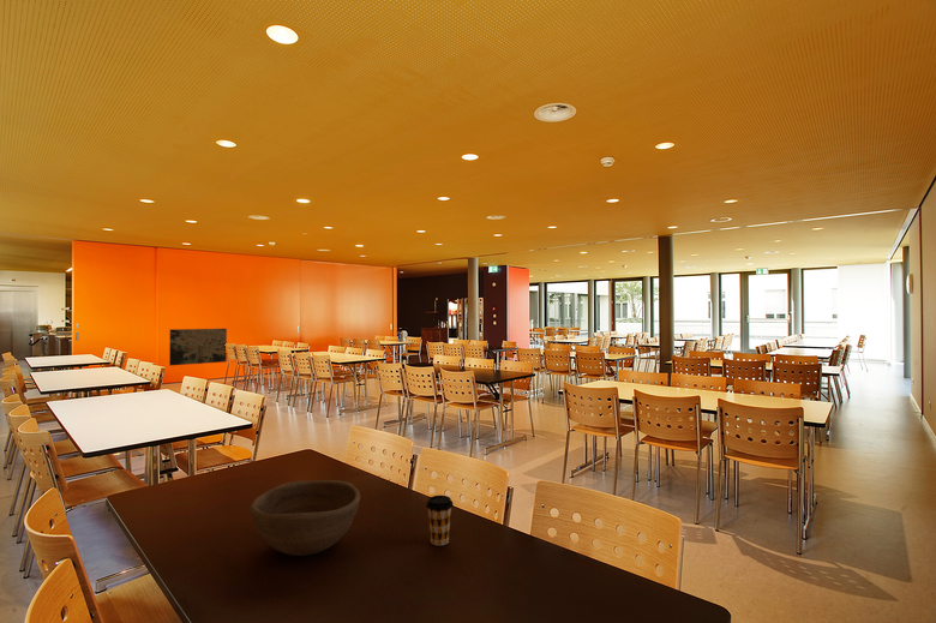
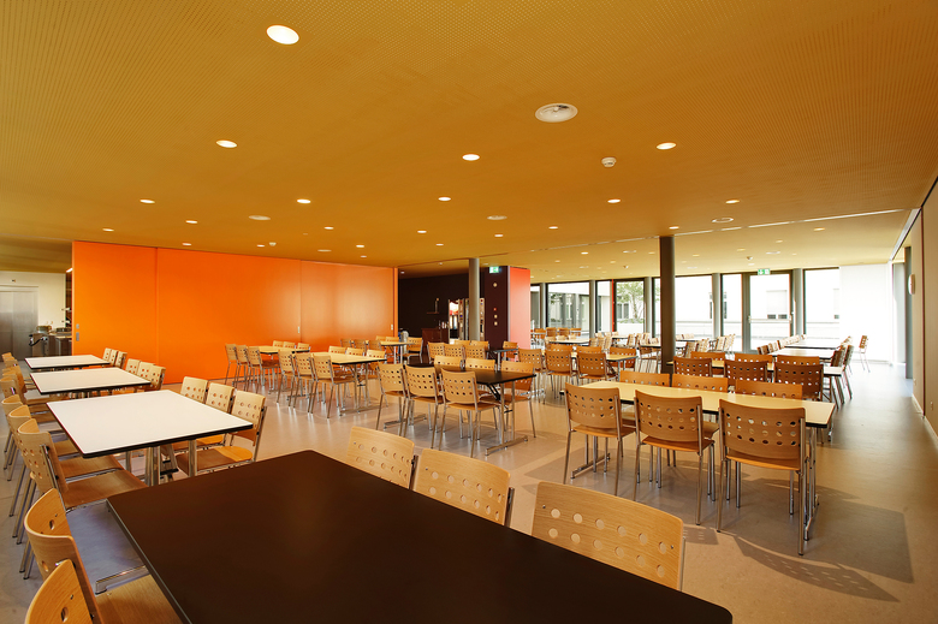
- wall art [168,328,228,367]
- coffee cup [425,495,455,546]
- bowl [250,479,361,557]
